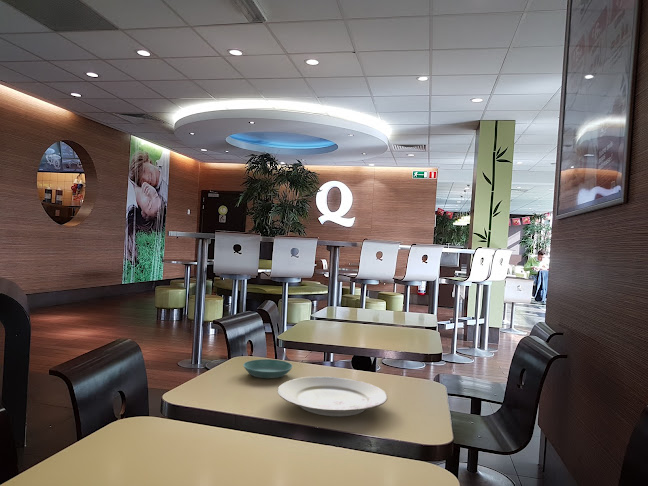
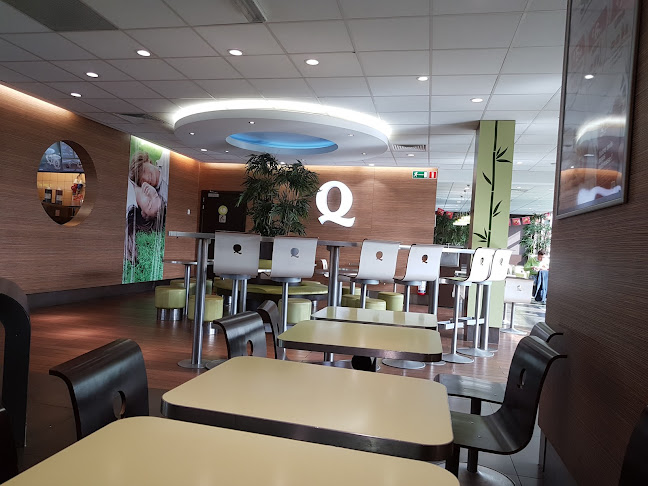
- plate [276,375,388,417]
- saucer [242,358,294,379]
